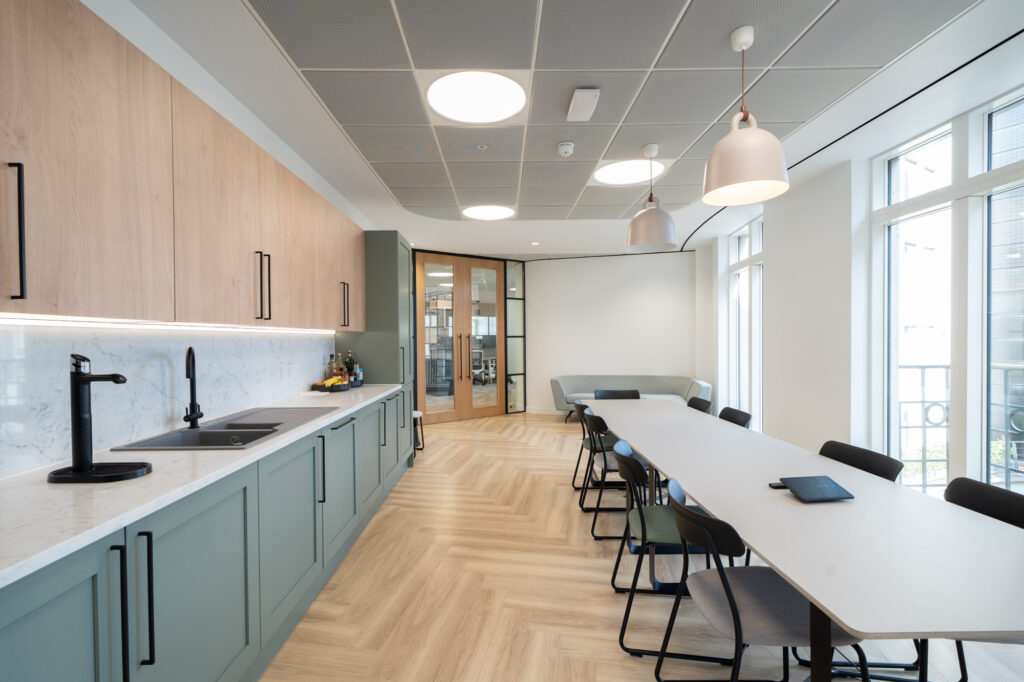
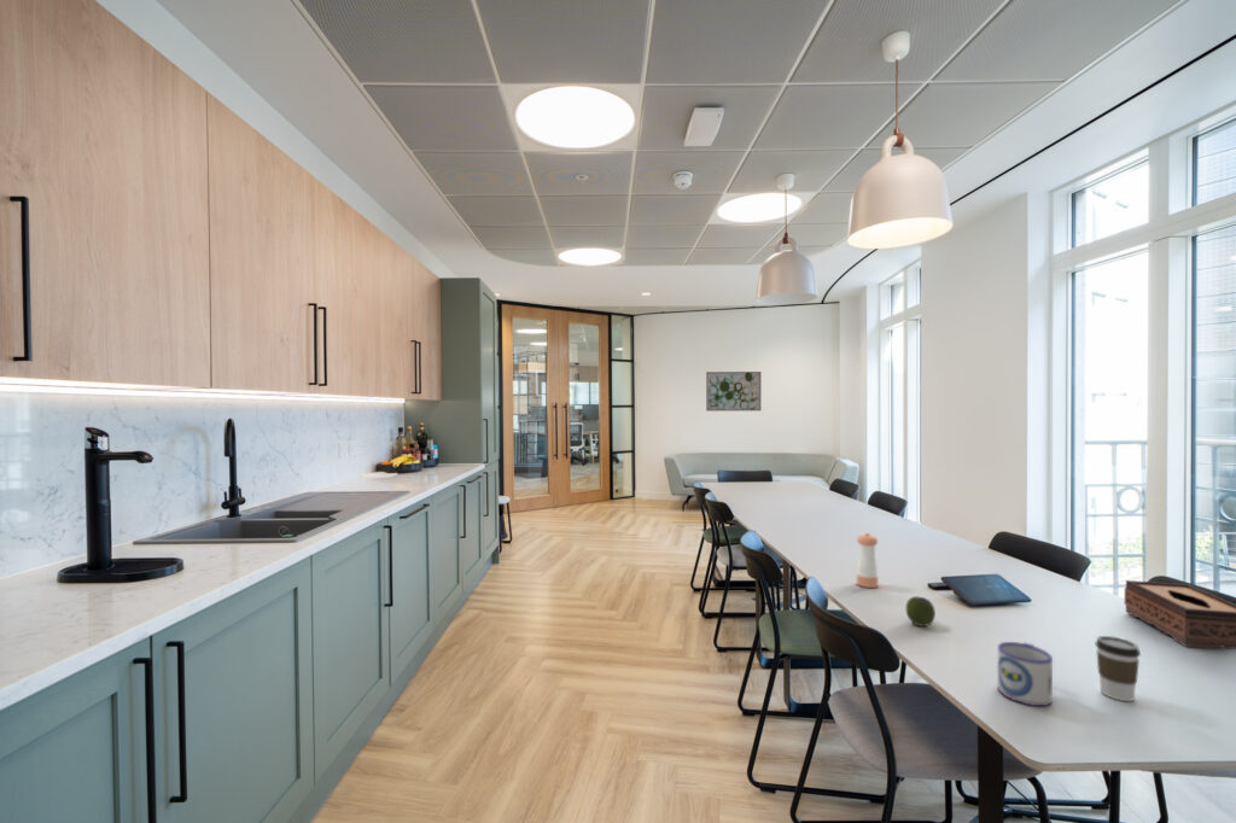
+ wall art [705,370,762,413]
+ tissue box [1124,579,1236,650]
+ apple [905,595,937,628]
+ pepper shaker [856,532,879,589]
+ mug [997,641,1054,707]
+ coffee cup [1094,635,1142,702]
